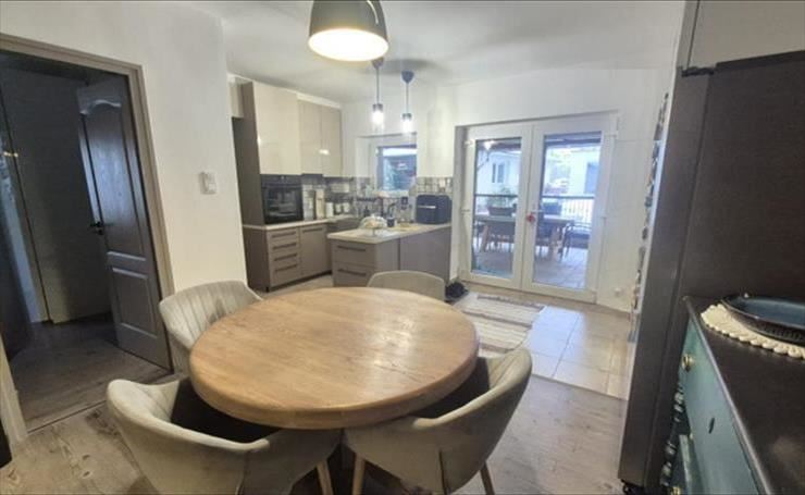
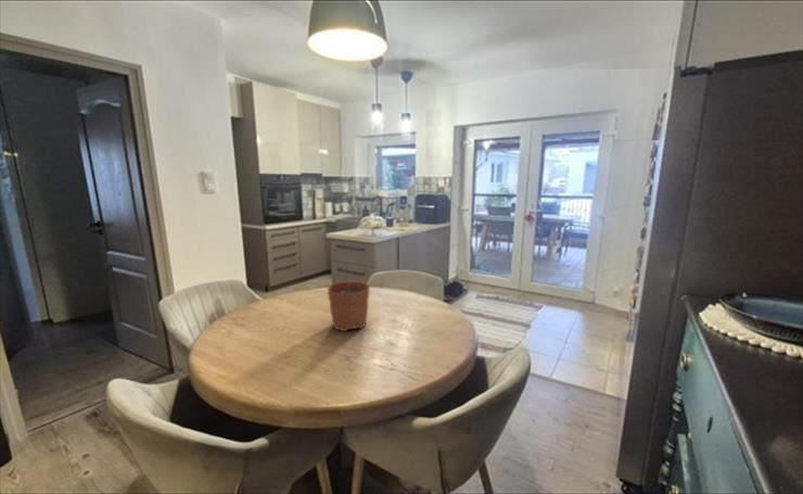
+ plant pot [327,265,371,332]
